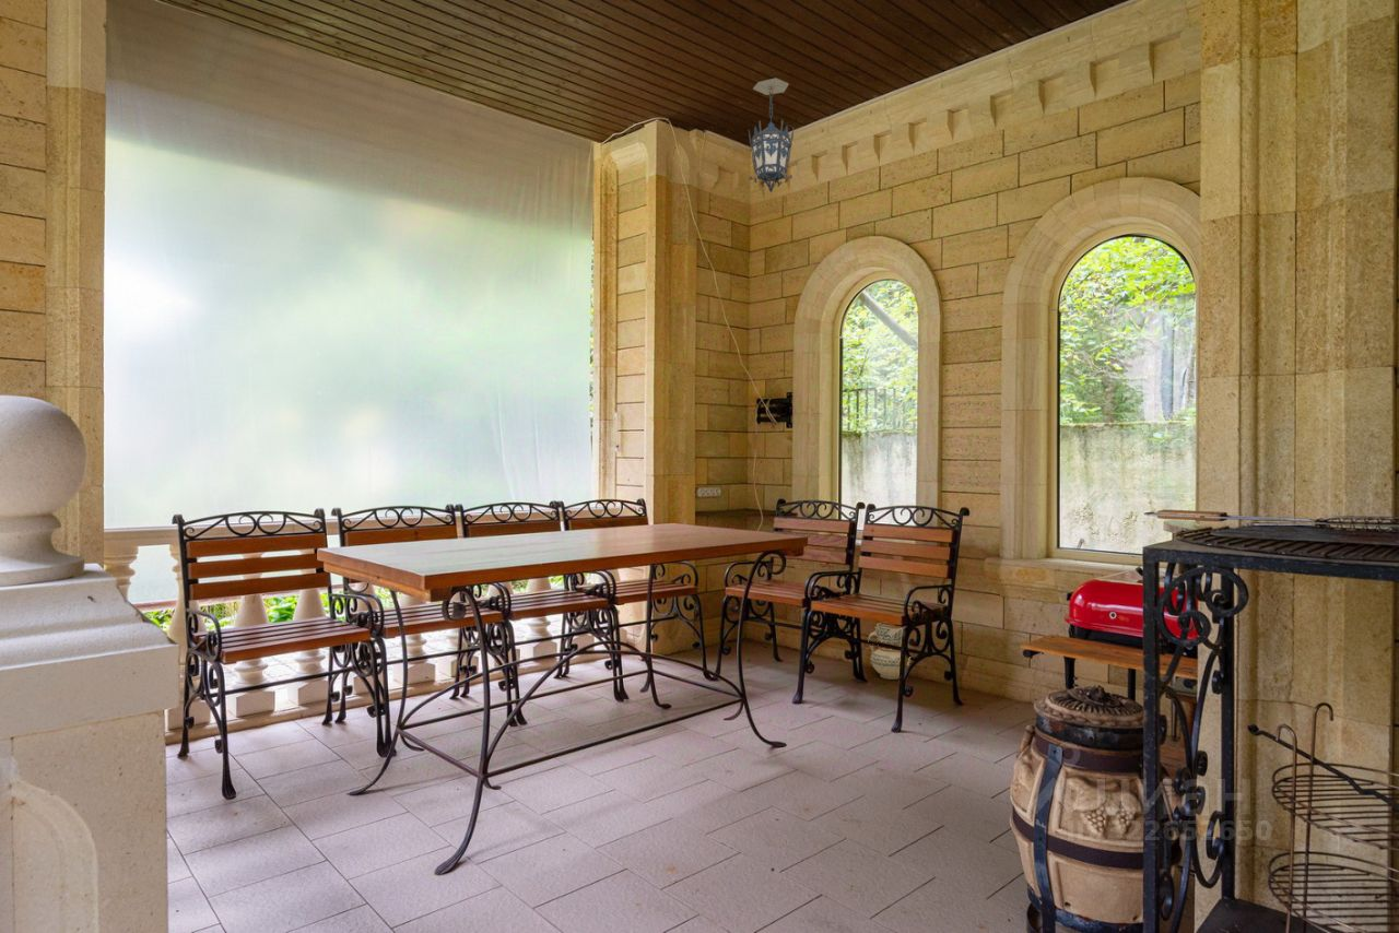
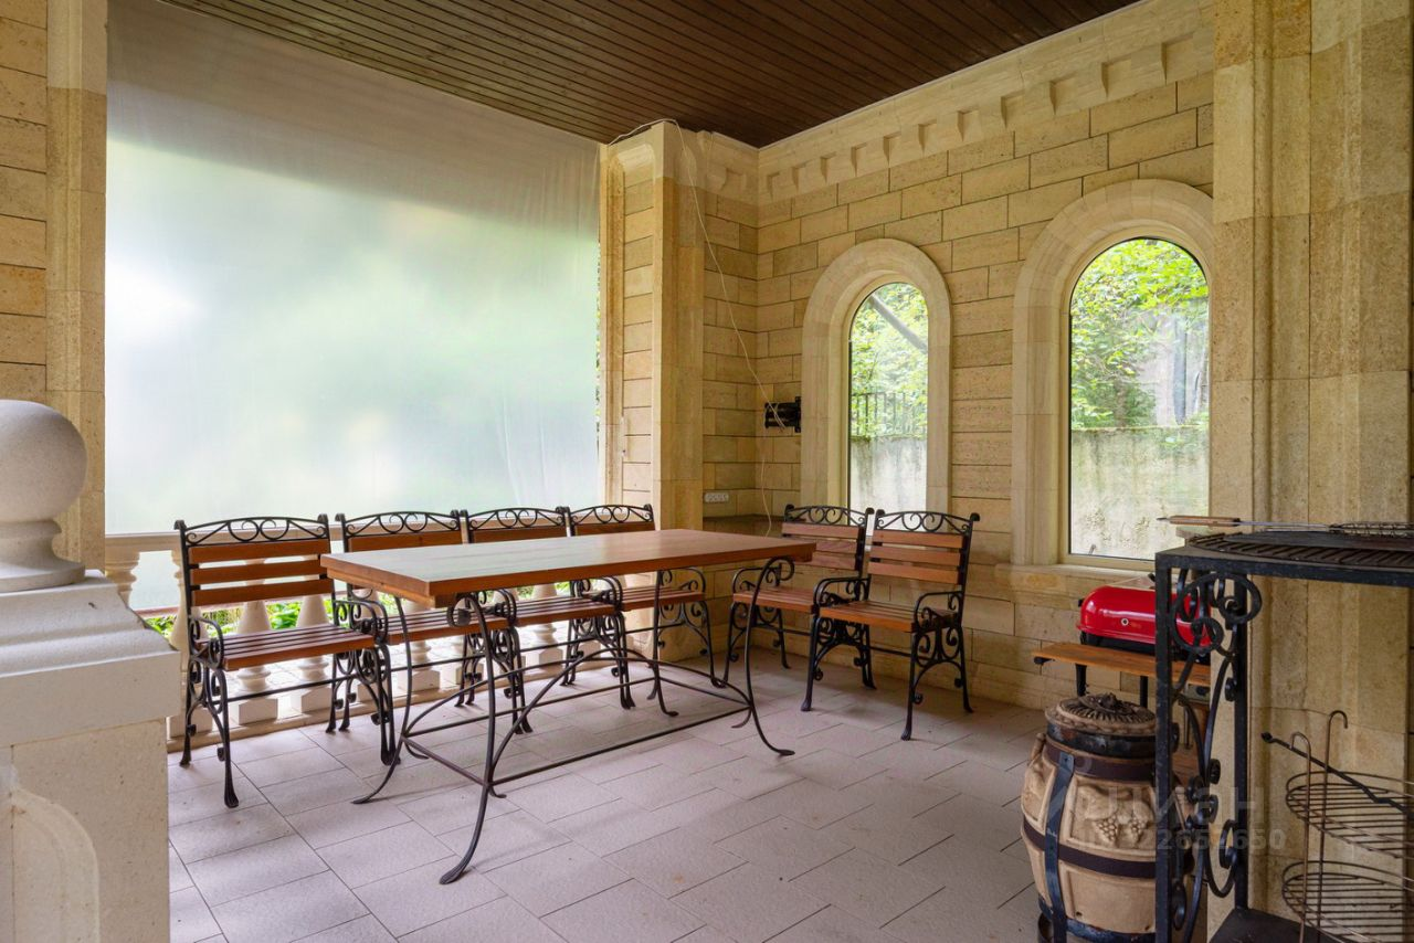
- hanging lantern [748,76,795,194]
- ceramic jug [868,622,912,681]
